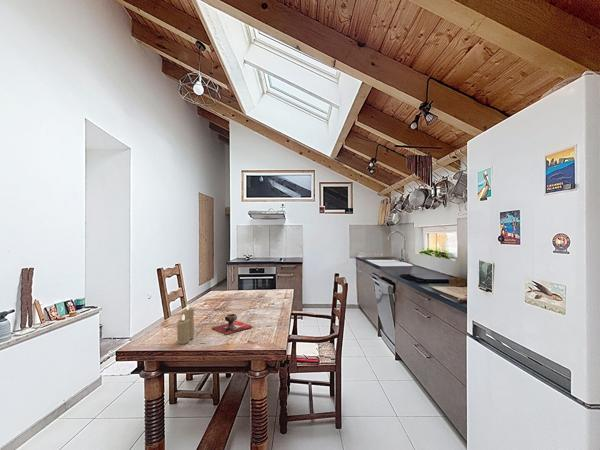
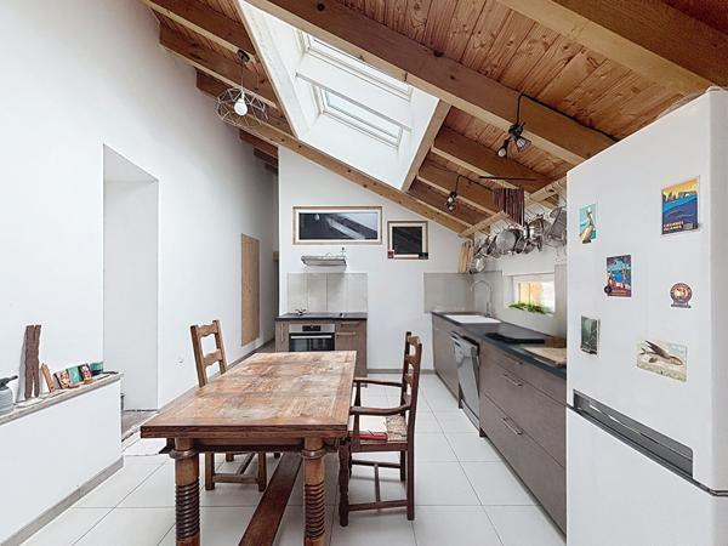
- candle [176,303,195,345]
- decorative bowl [210,313,254,336]
